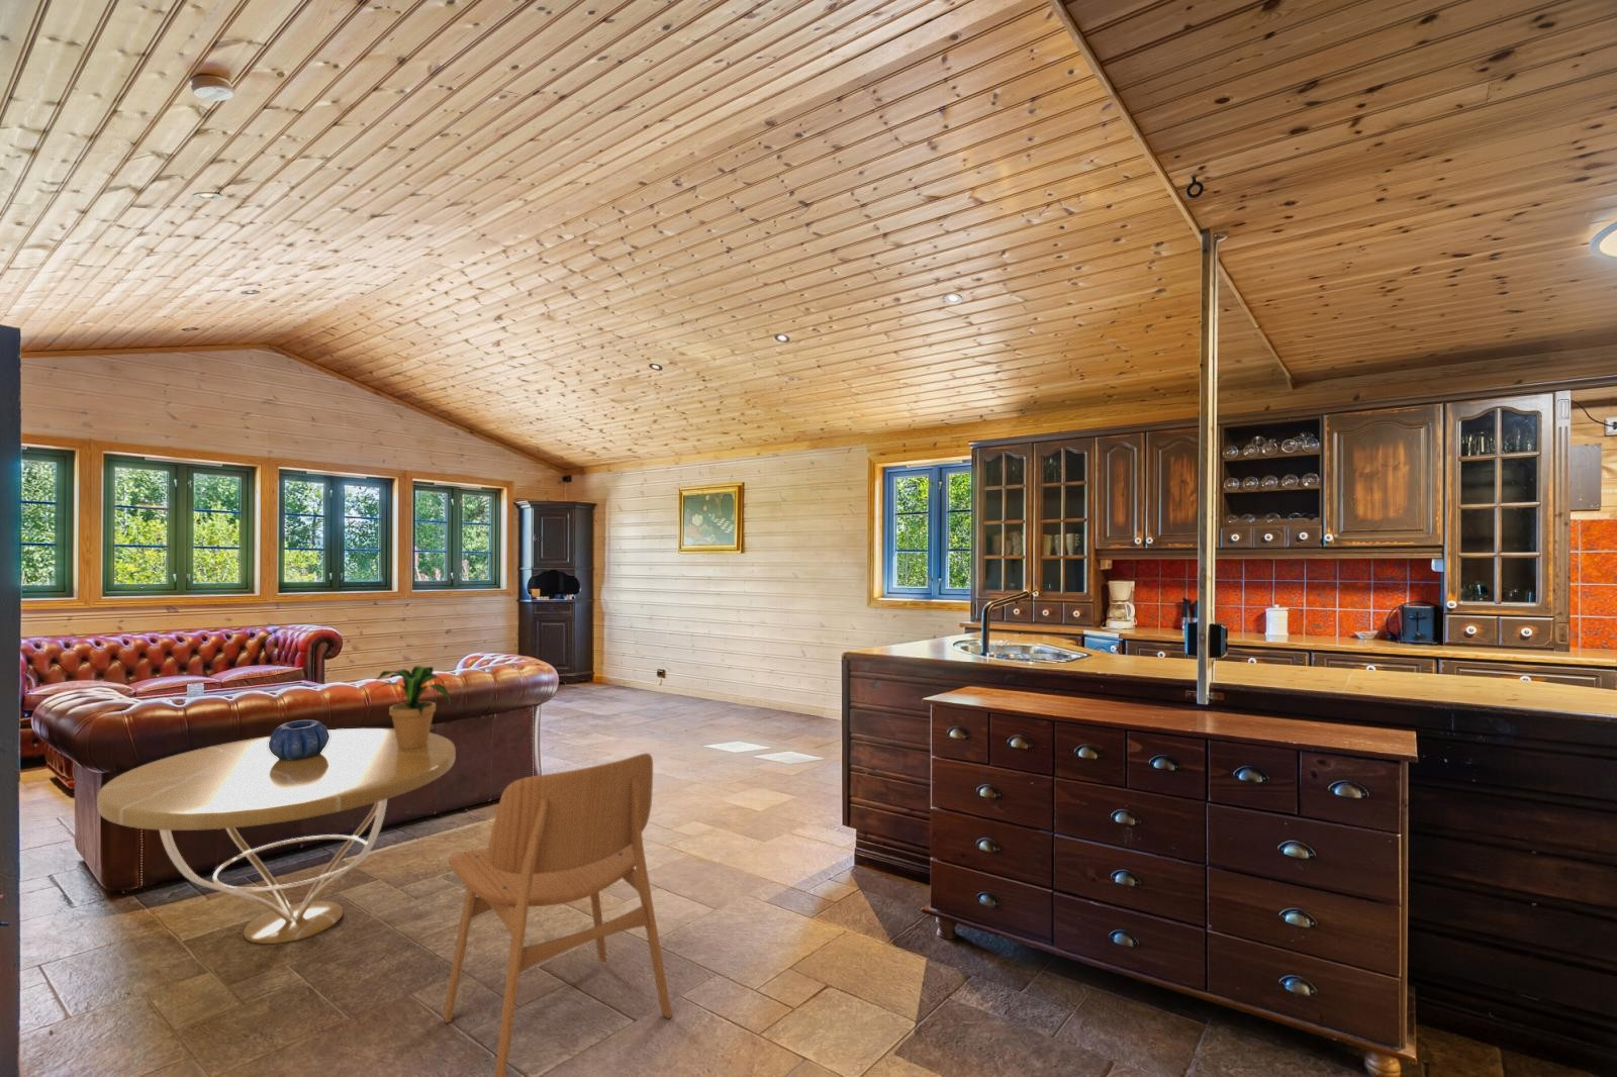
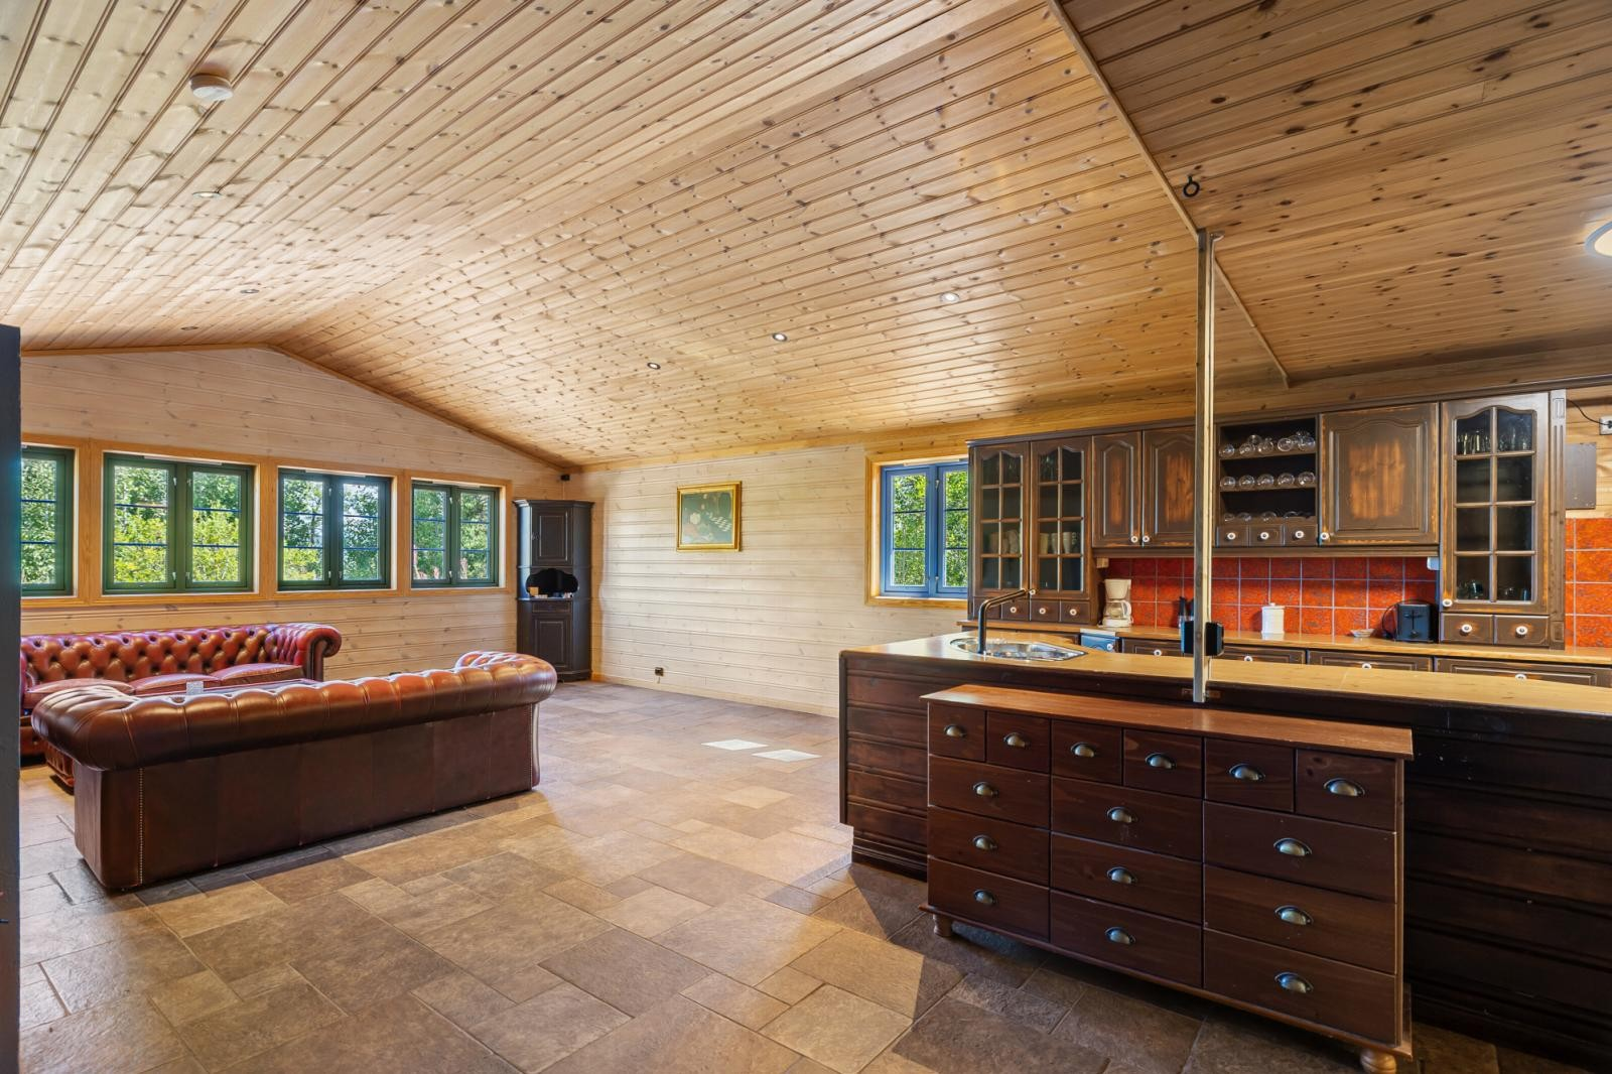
- decorative bowl [268,719,331,761]
- coffee table [96,727,456,945]
- potted plant [364,665,452,749]
- dining chair [441,751,673,1077]
